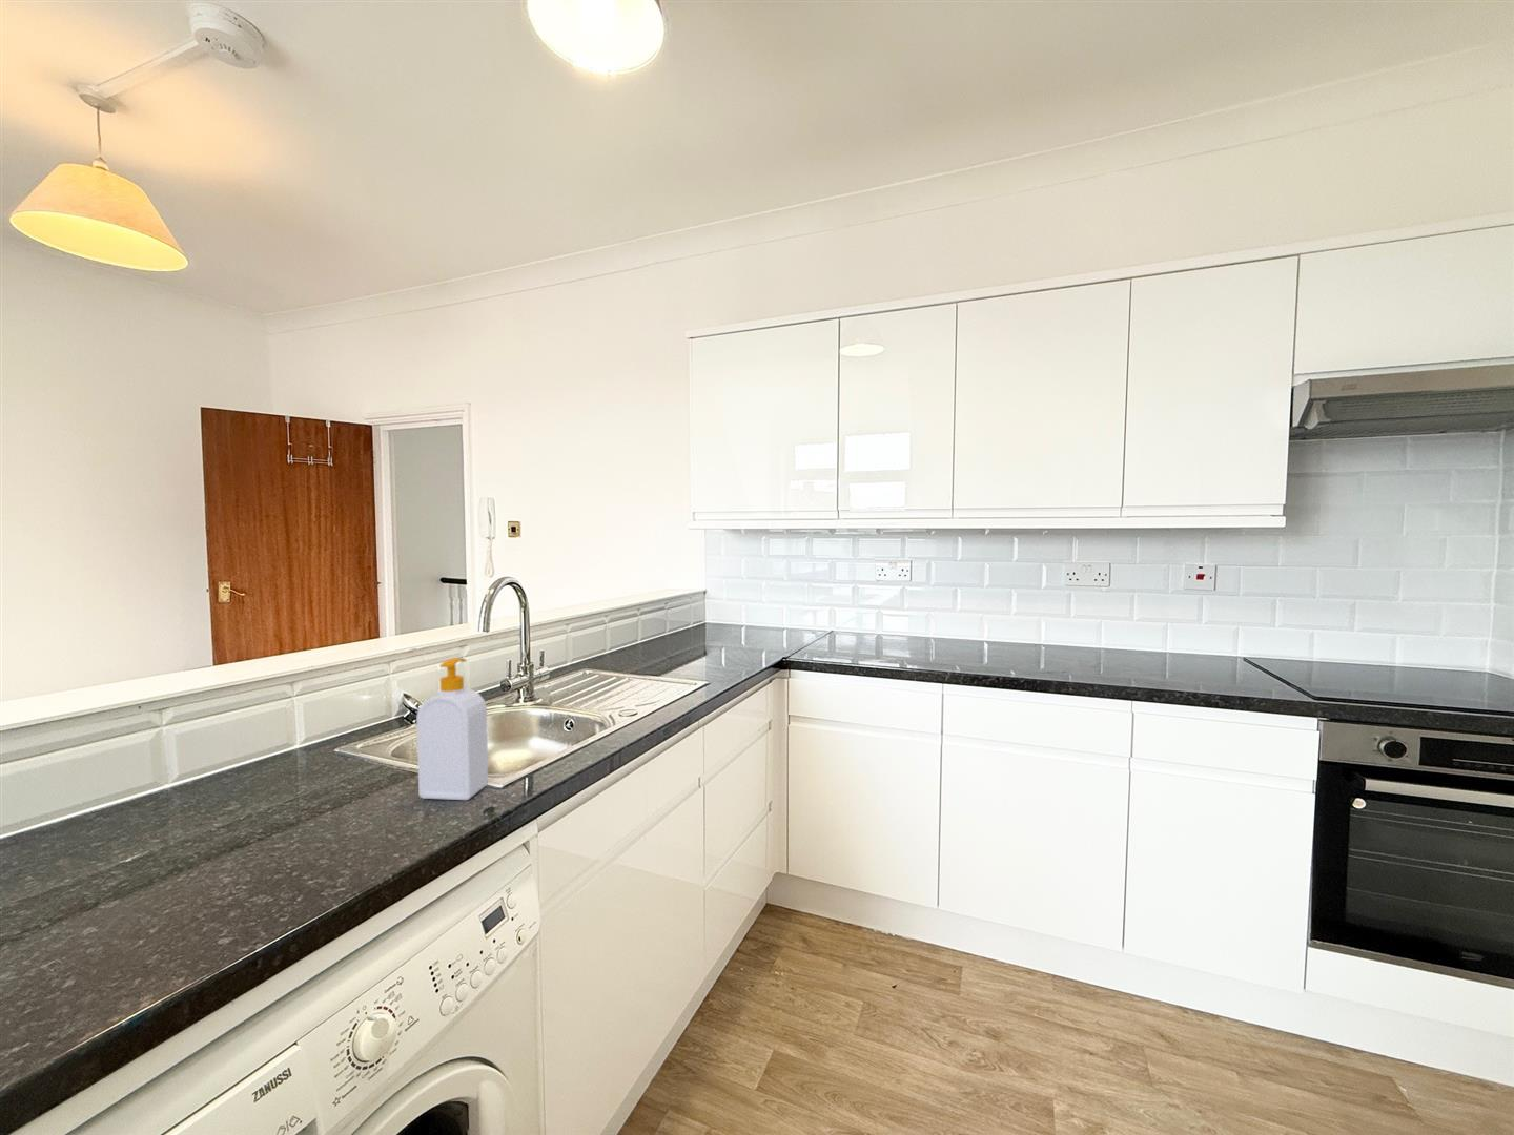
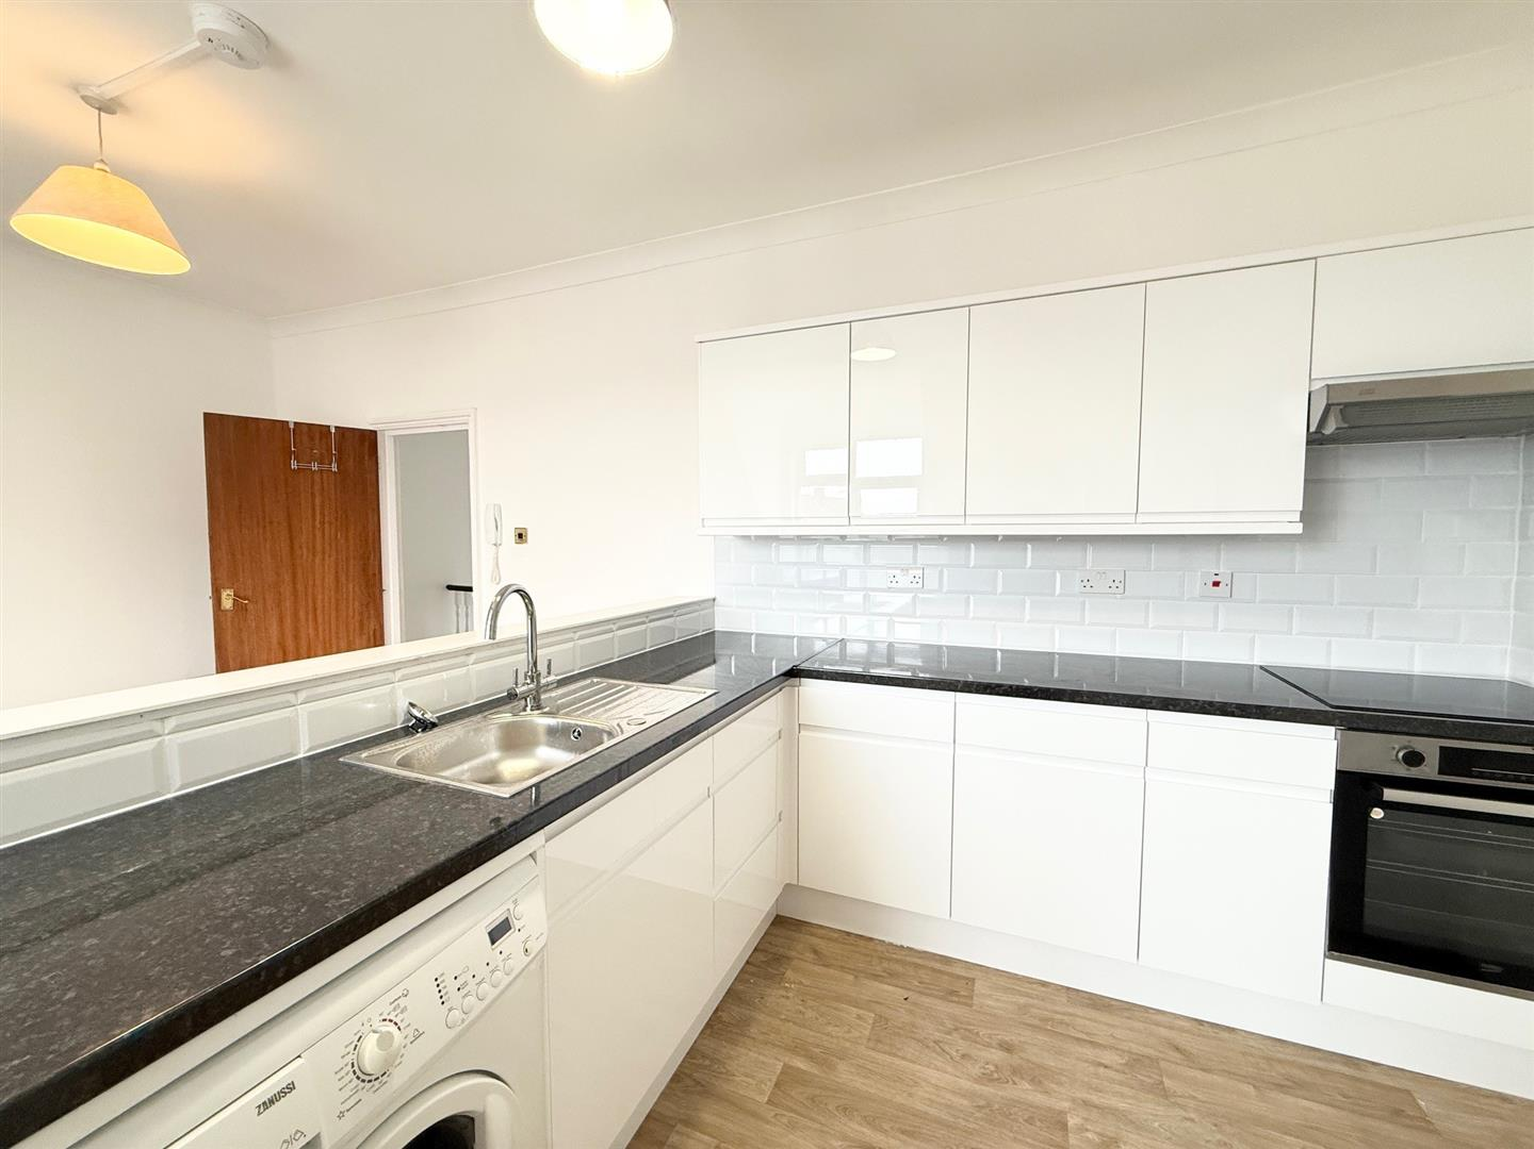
- soap bottle [415,657,489,801]
